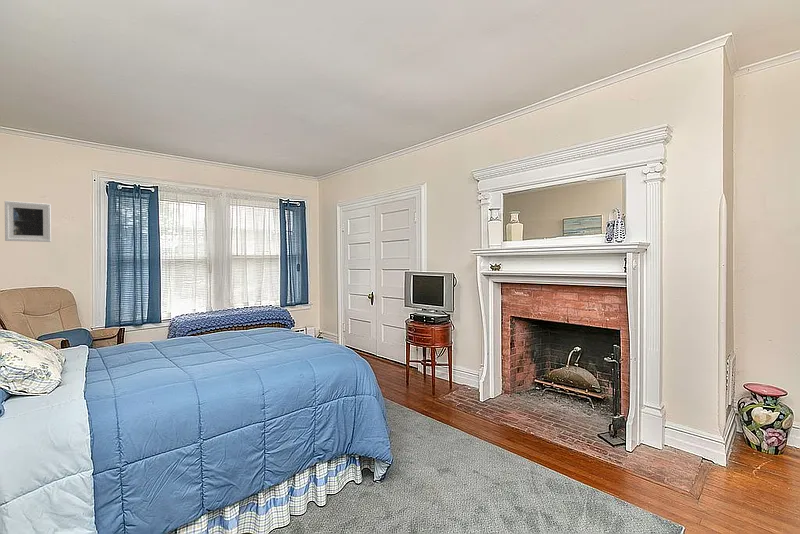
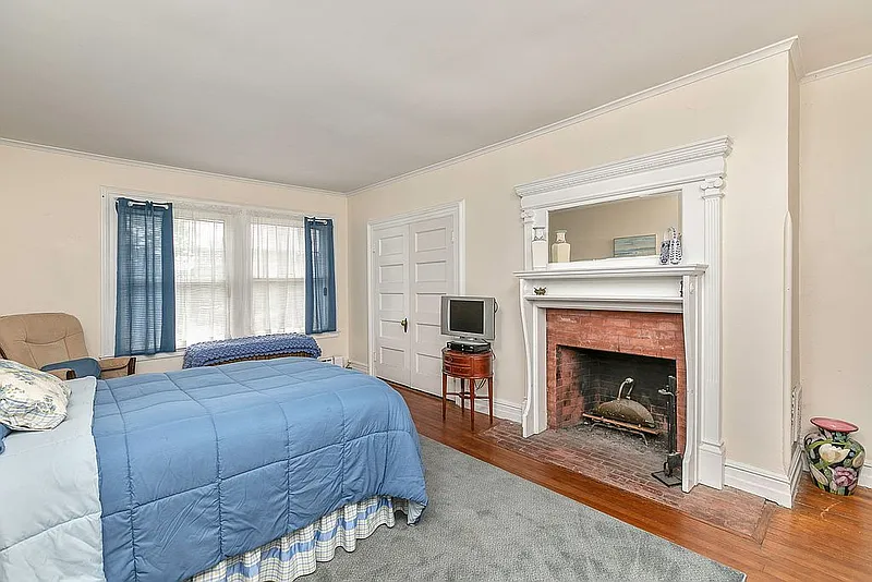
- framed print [4,200,52,243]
